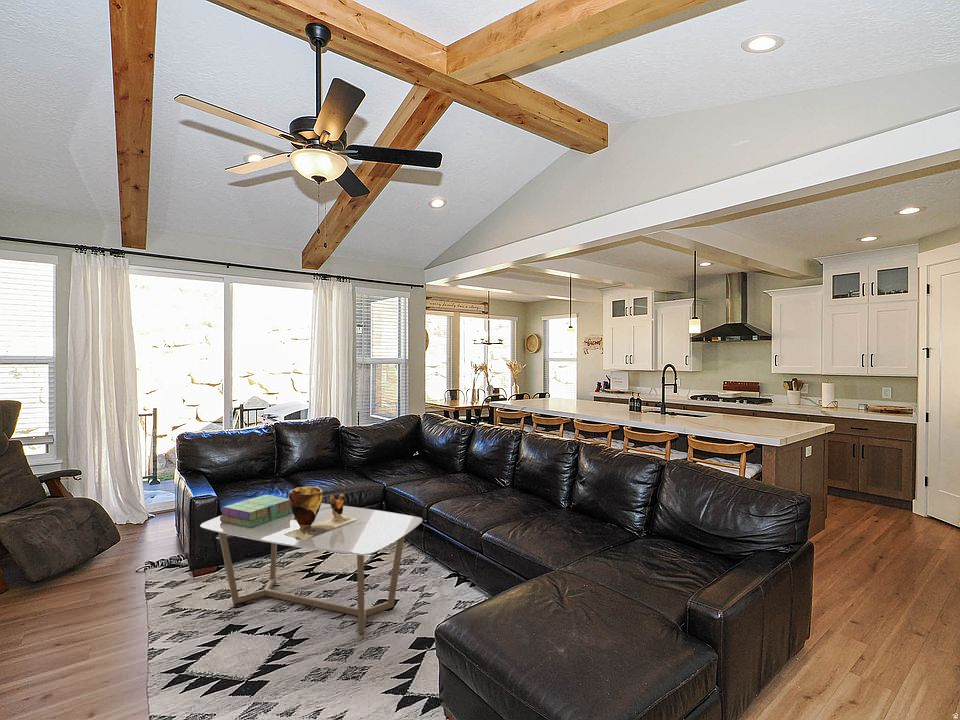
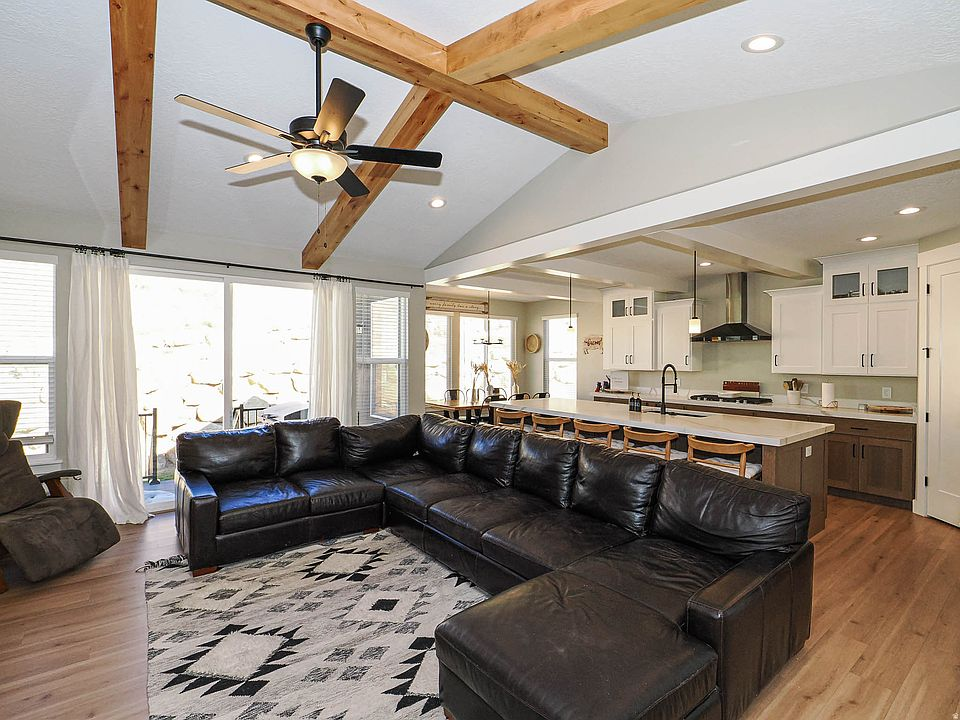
- stack of books [219,494,293,528]
- clay pot [282,486,357,540]
- coffee table [199,502,423,635]
